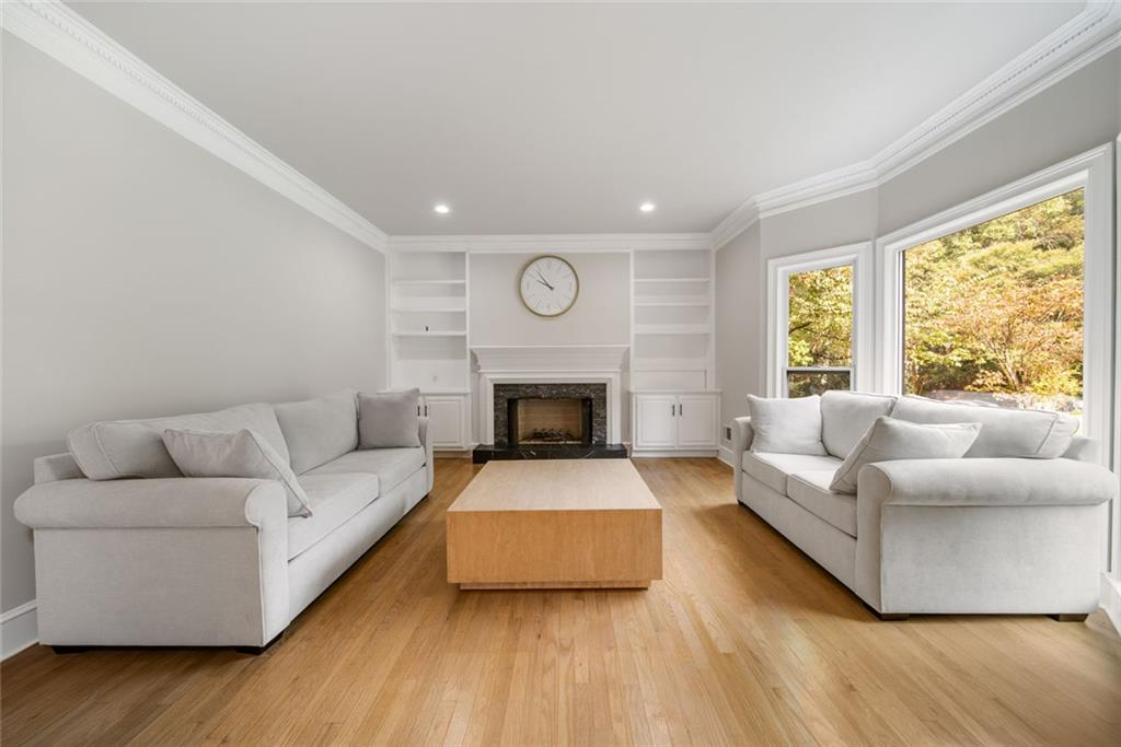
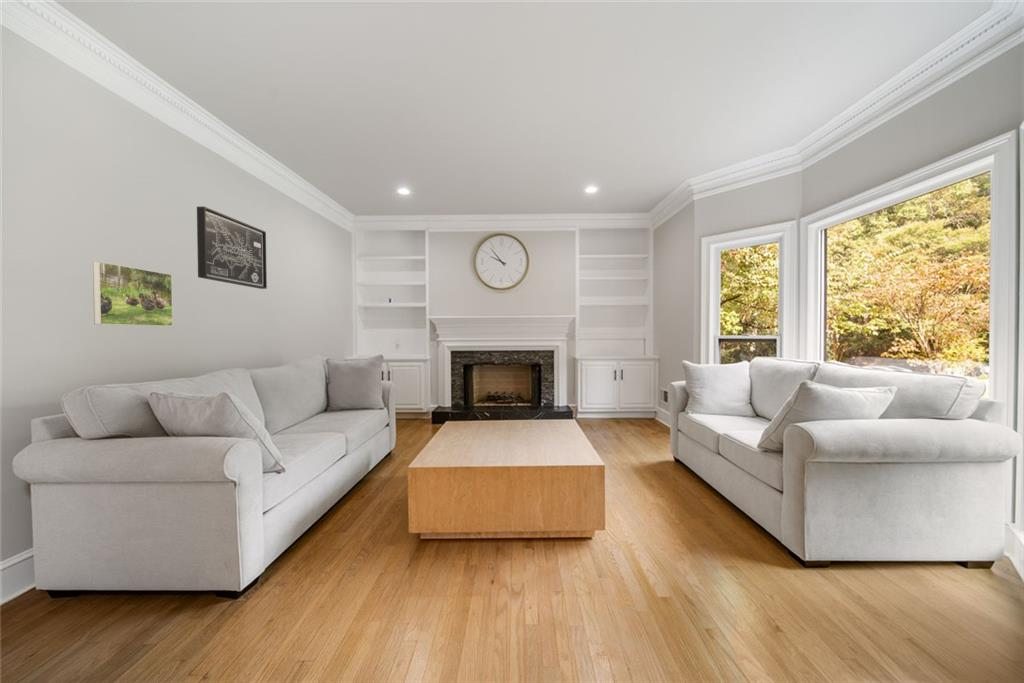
+ wall art [196,206,268,290]
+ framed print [92,260,174,327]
